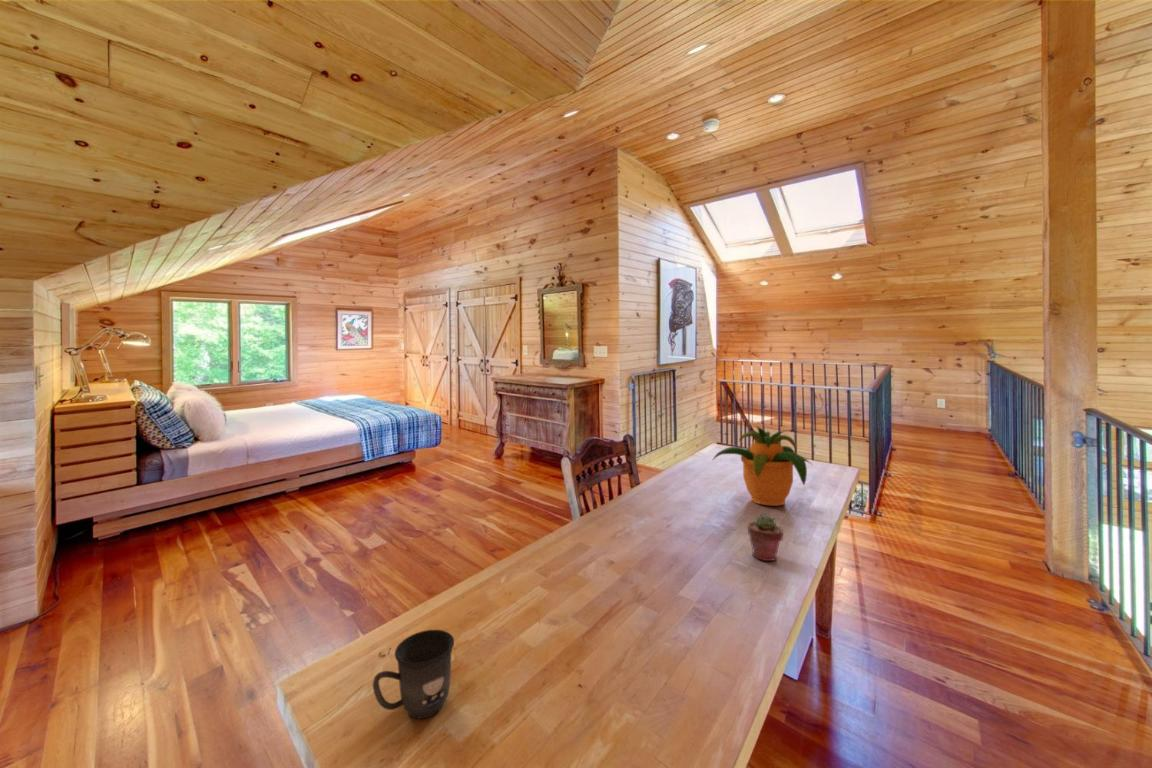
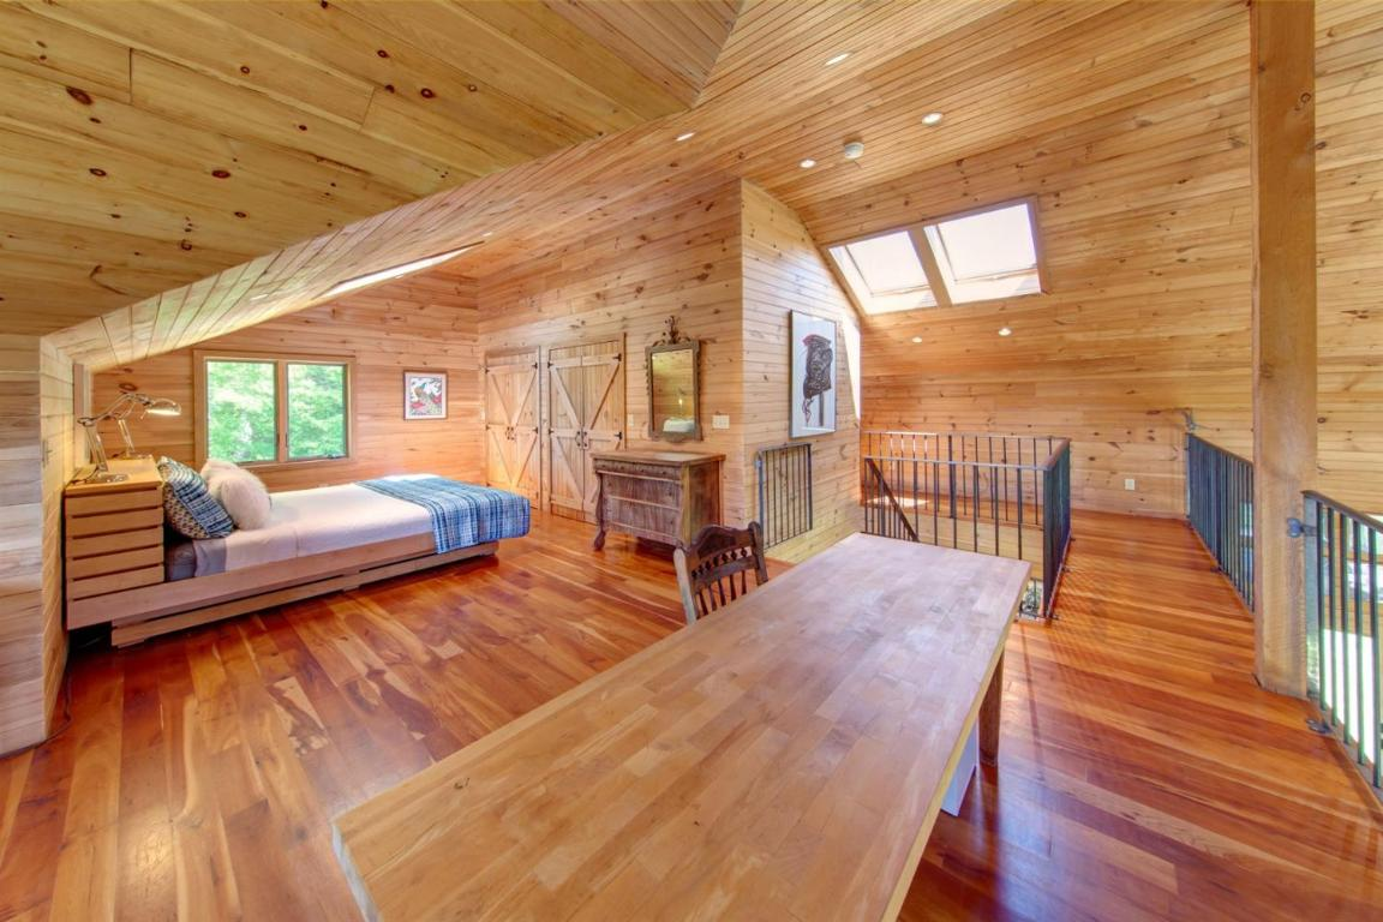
- potted plant [712,425,812,507]
- mug [372,629,455,720]
- potted succulent [747,513,784,562]
